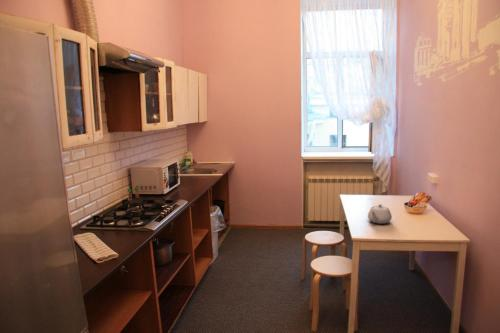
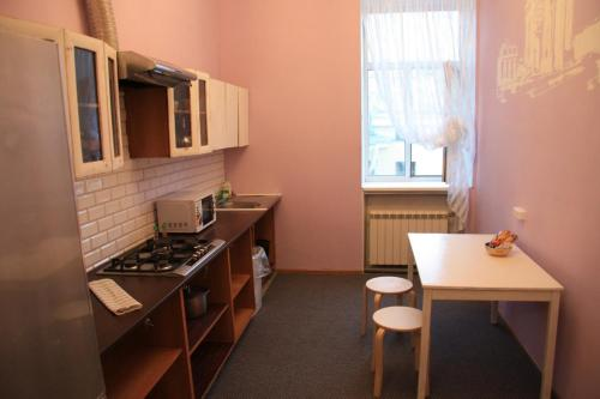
- teapot [367,203,393,225]
